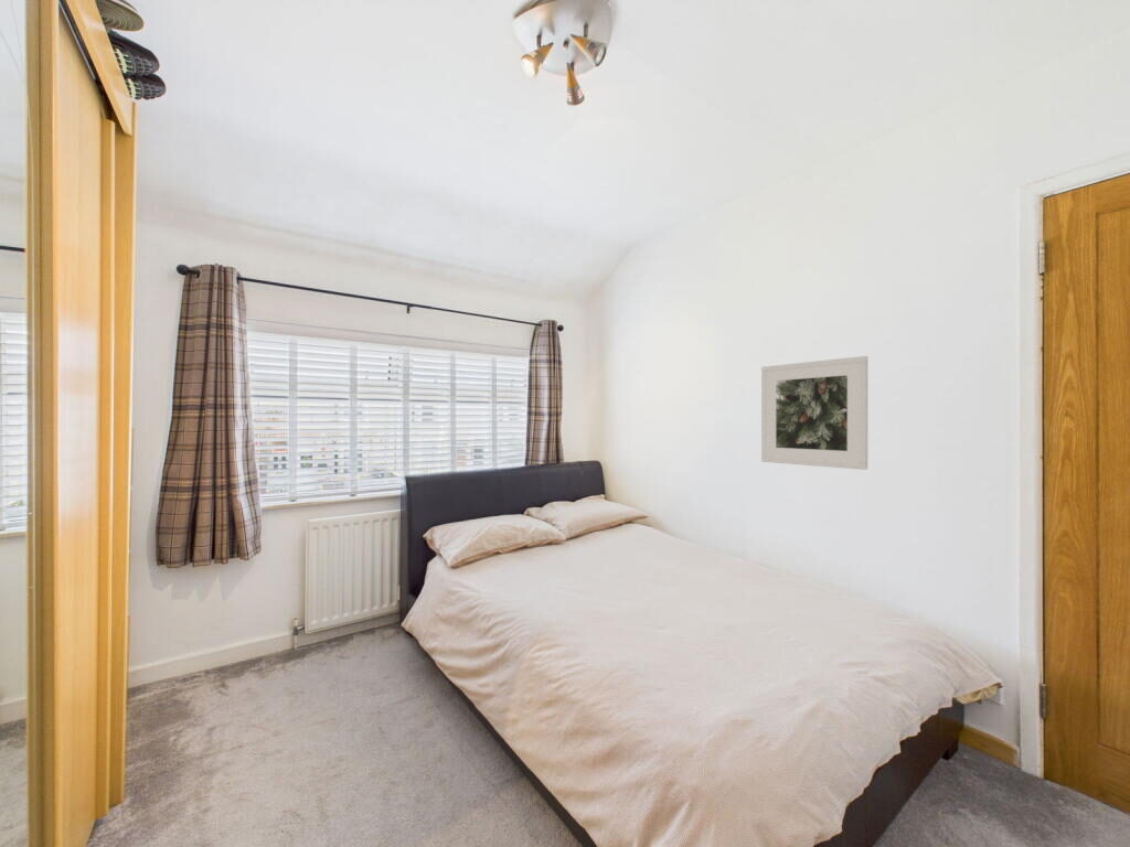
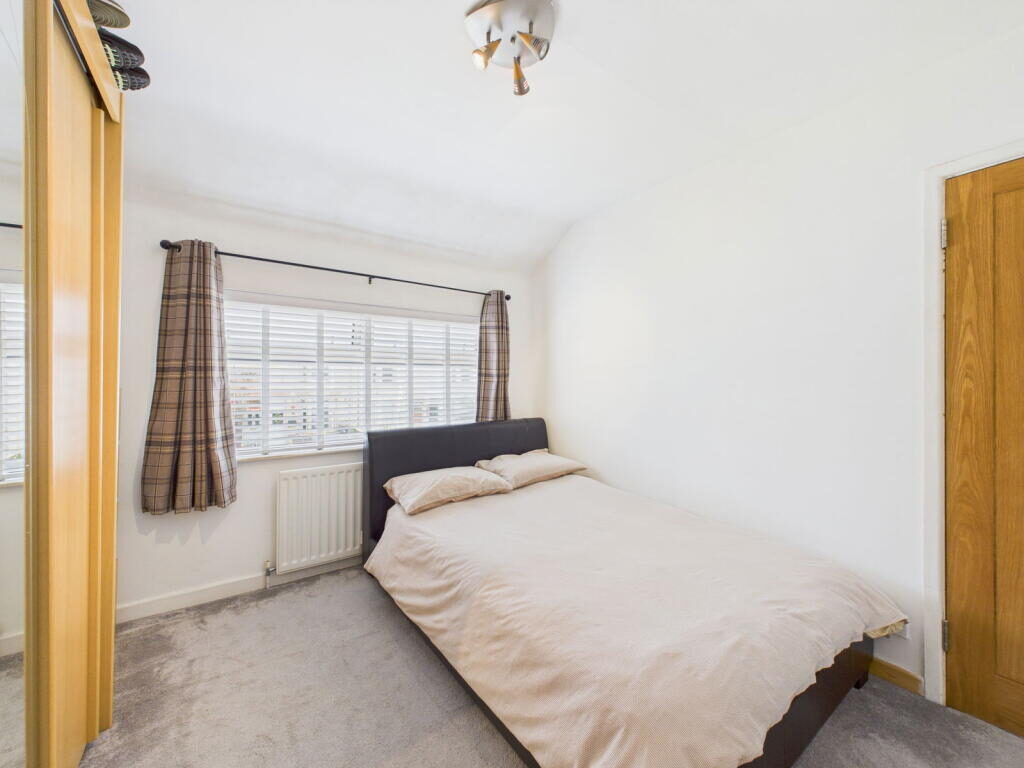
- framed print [760,355,868,471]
